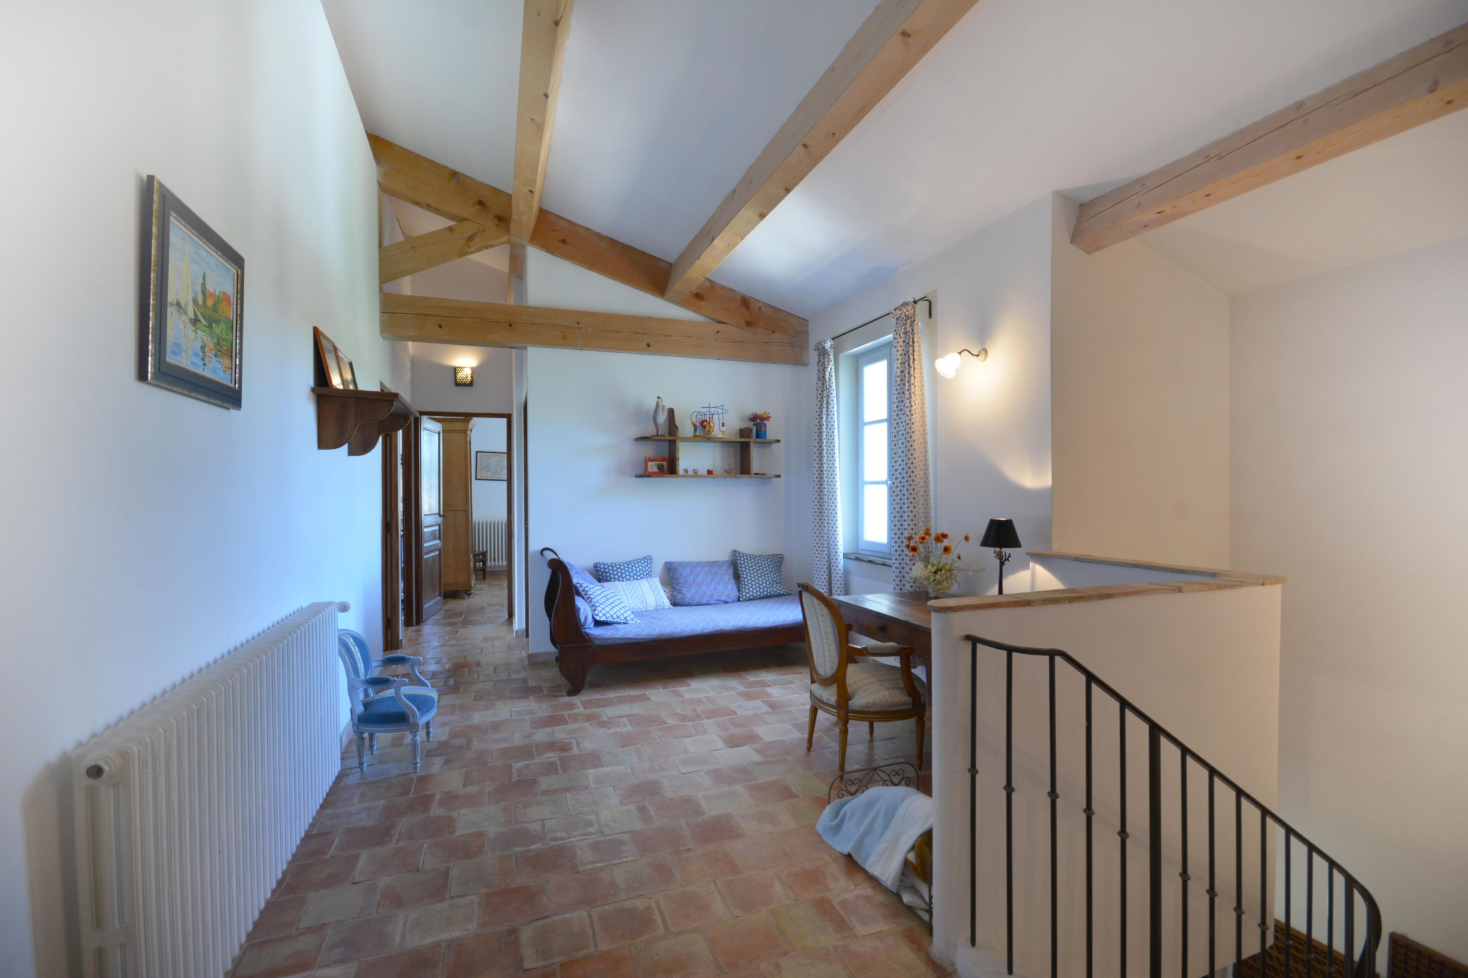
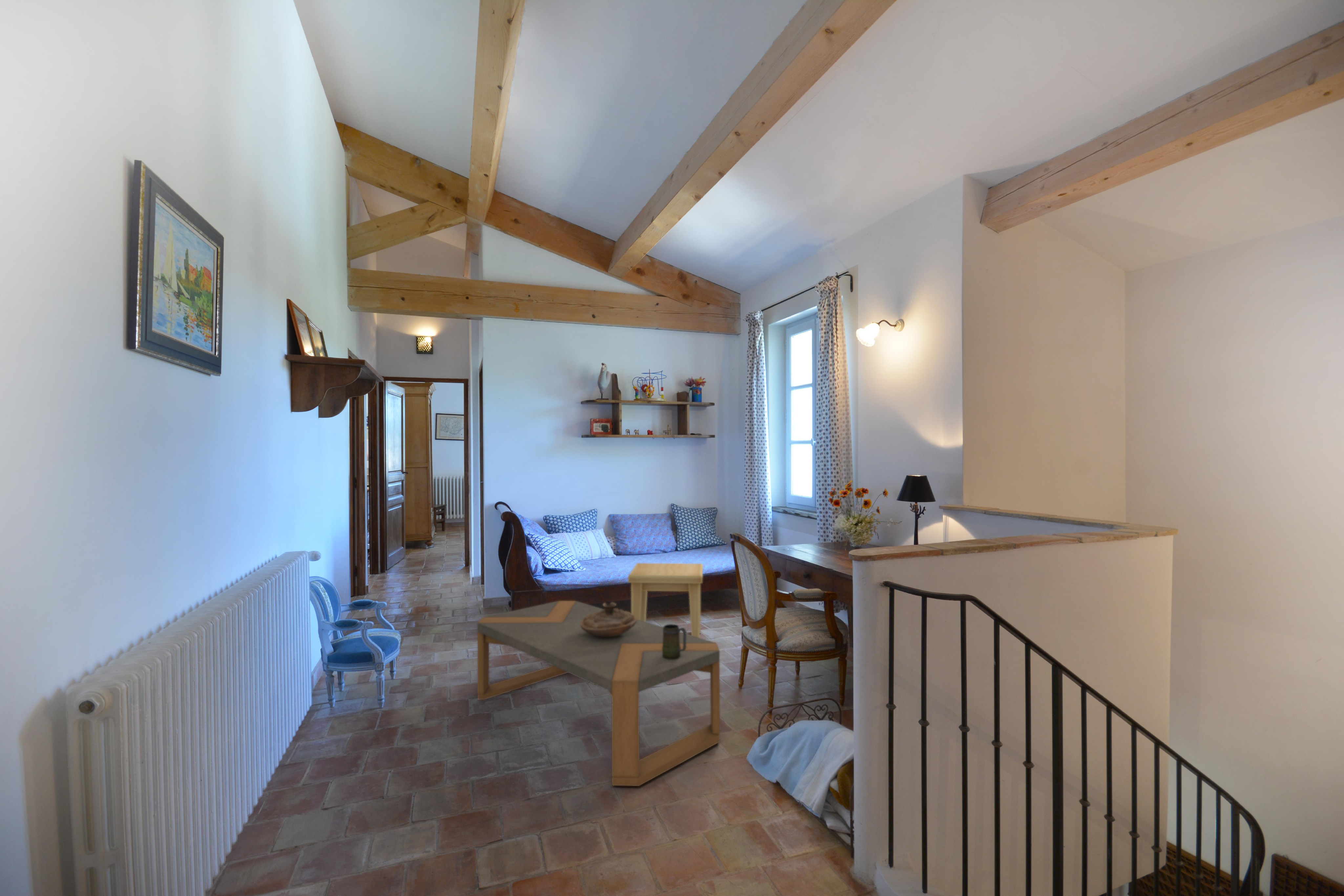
+ coffee table [477,600,720,786]
+ mug [662,624,687,659]
+ side table [628,563,703,638]
+ decorative bowl [580,602,637,637]
